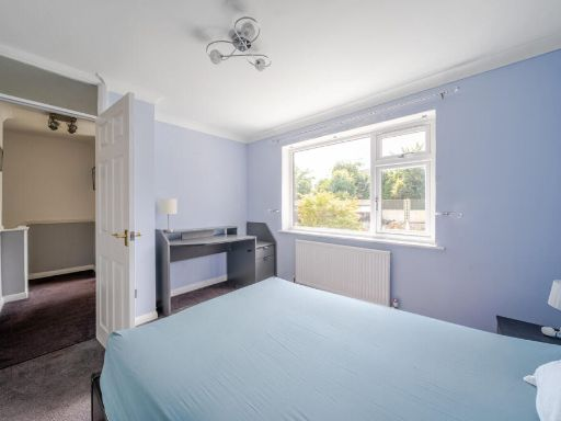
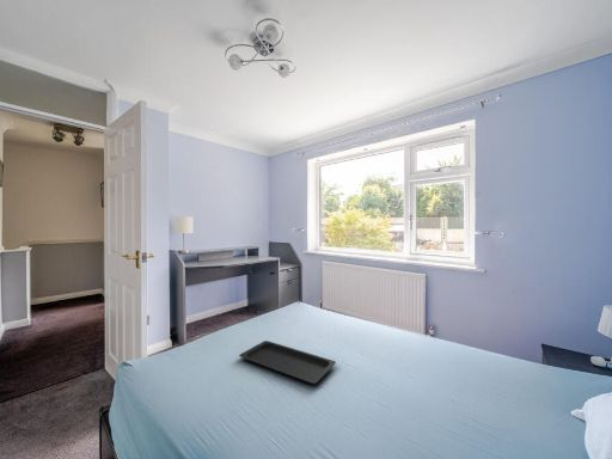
+ serving tray [238,339,337,385]
